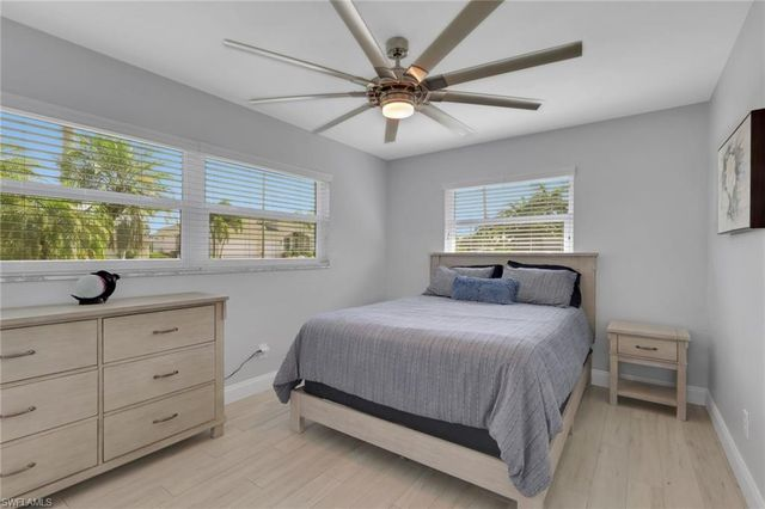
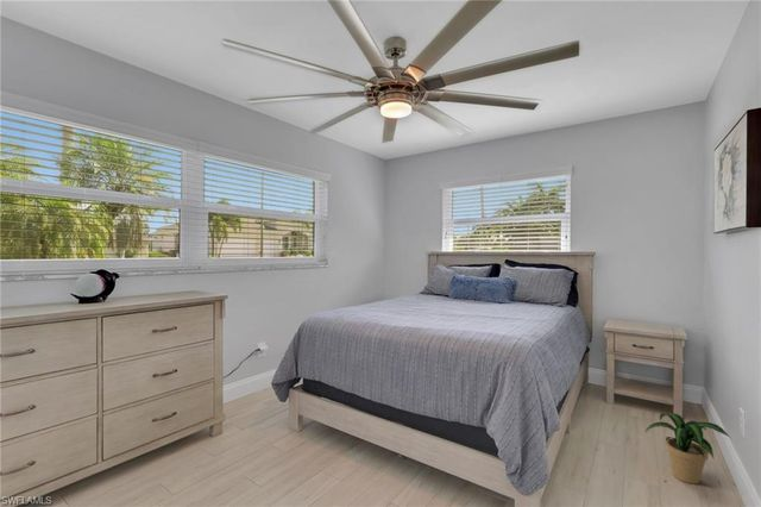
+ potted plant [644,412,731,484]
